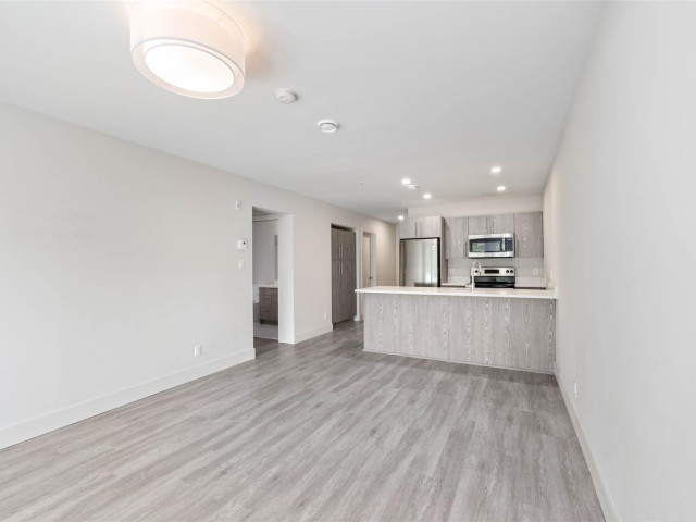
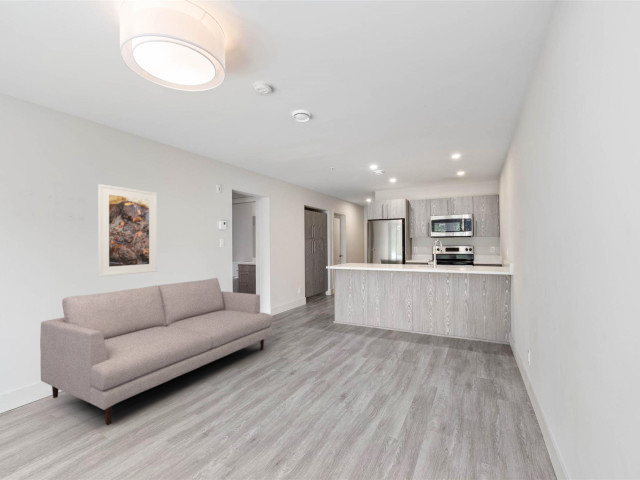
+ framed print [97,183,158,278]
+ sofa [39,277,274,425]
